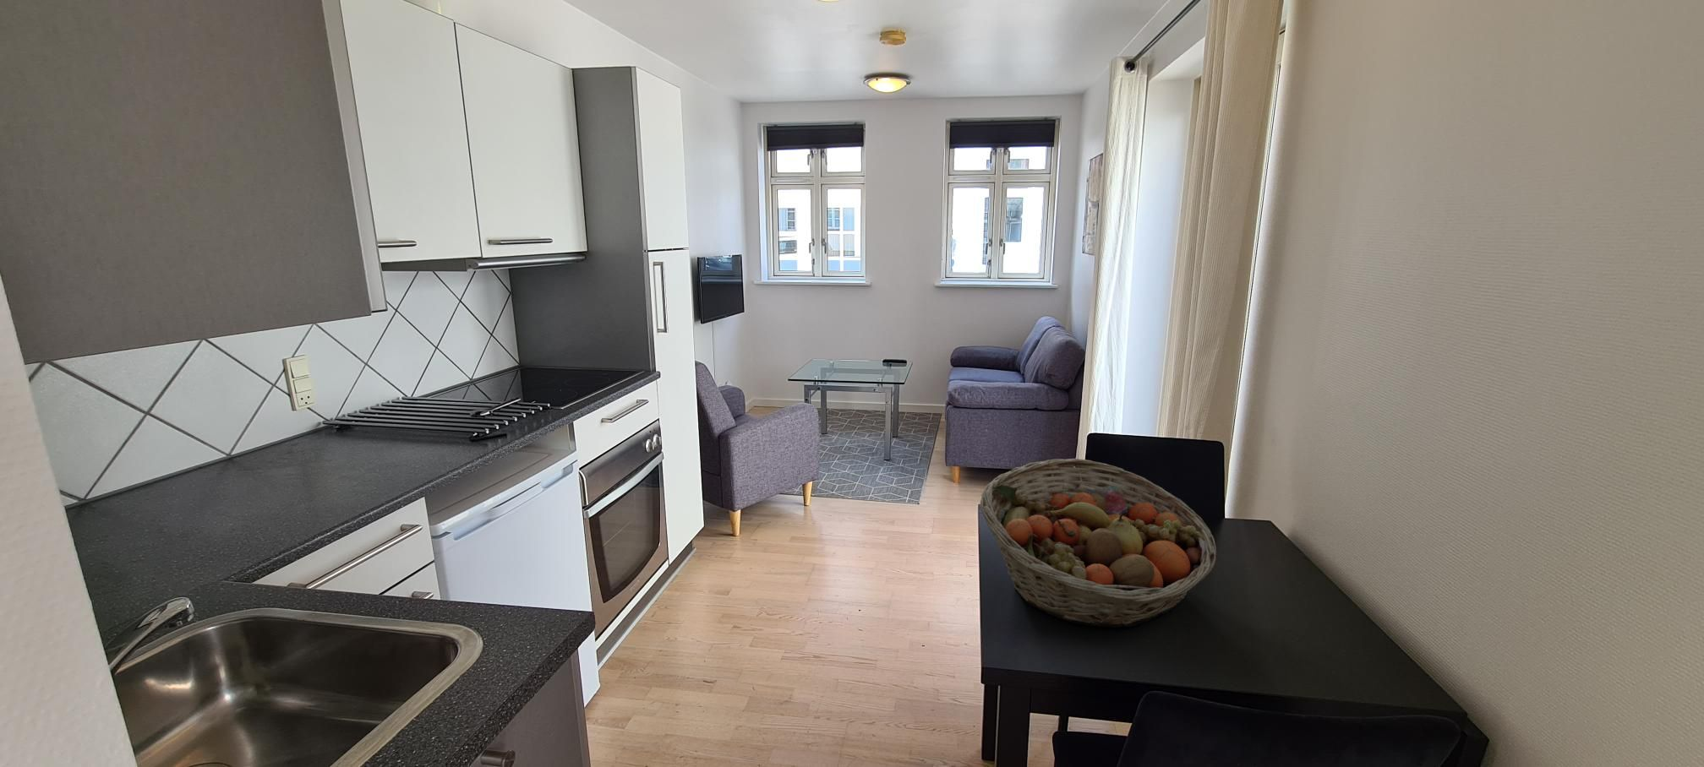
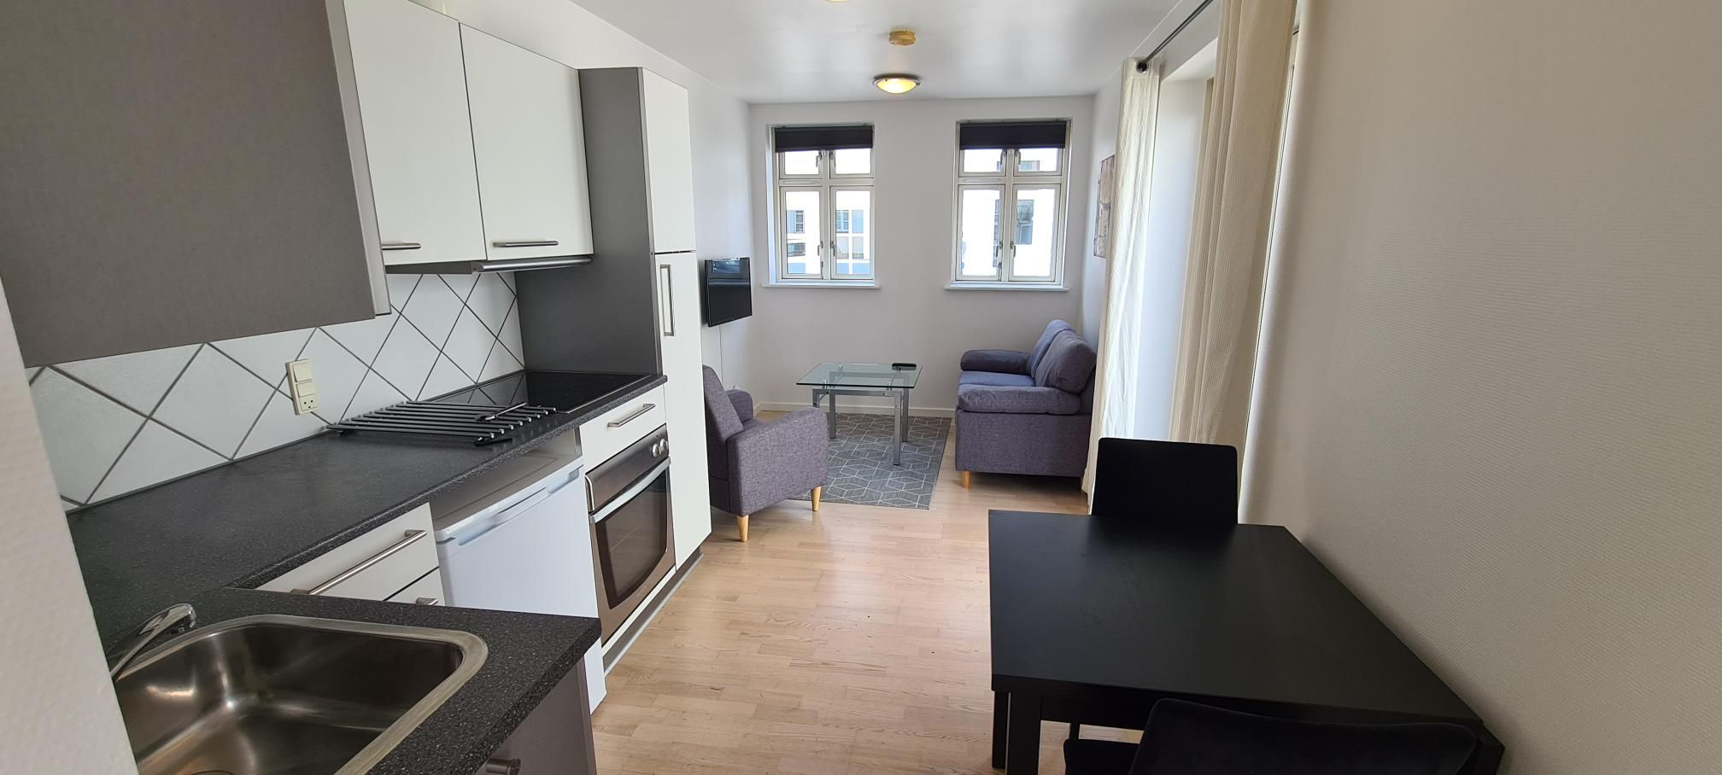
- fruit basket [979,457,1218,628]
